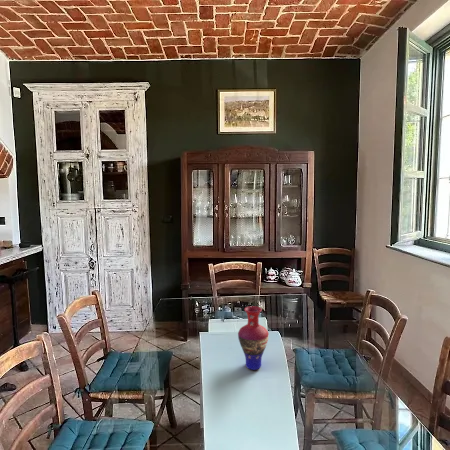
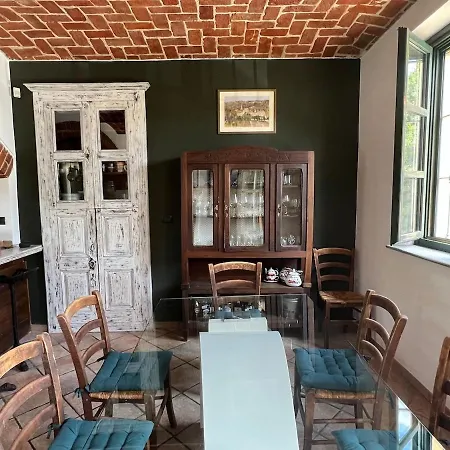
- vase [237,305,270,371]
